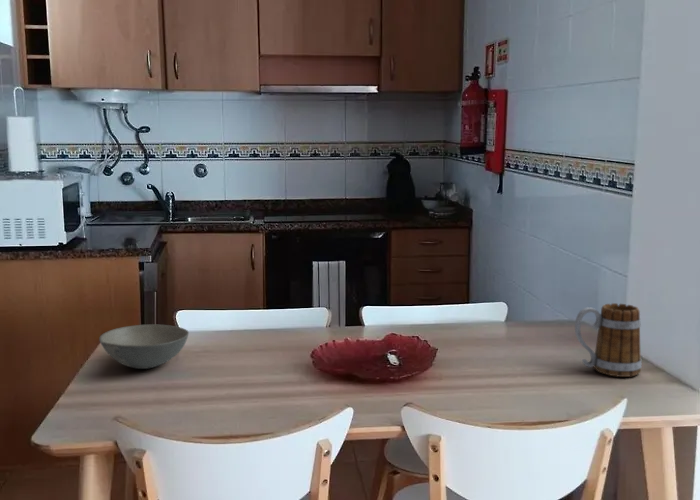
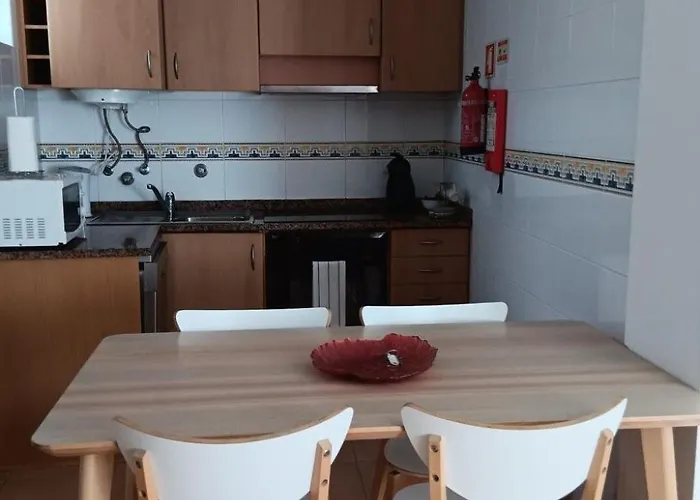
- mug [574,302,642,378]
- soup bowl [98,323,190,370]
